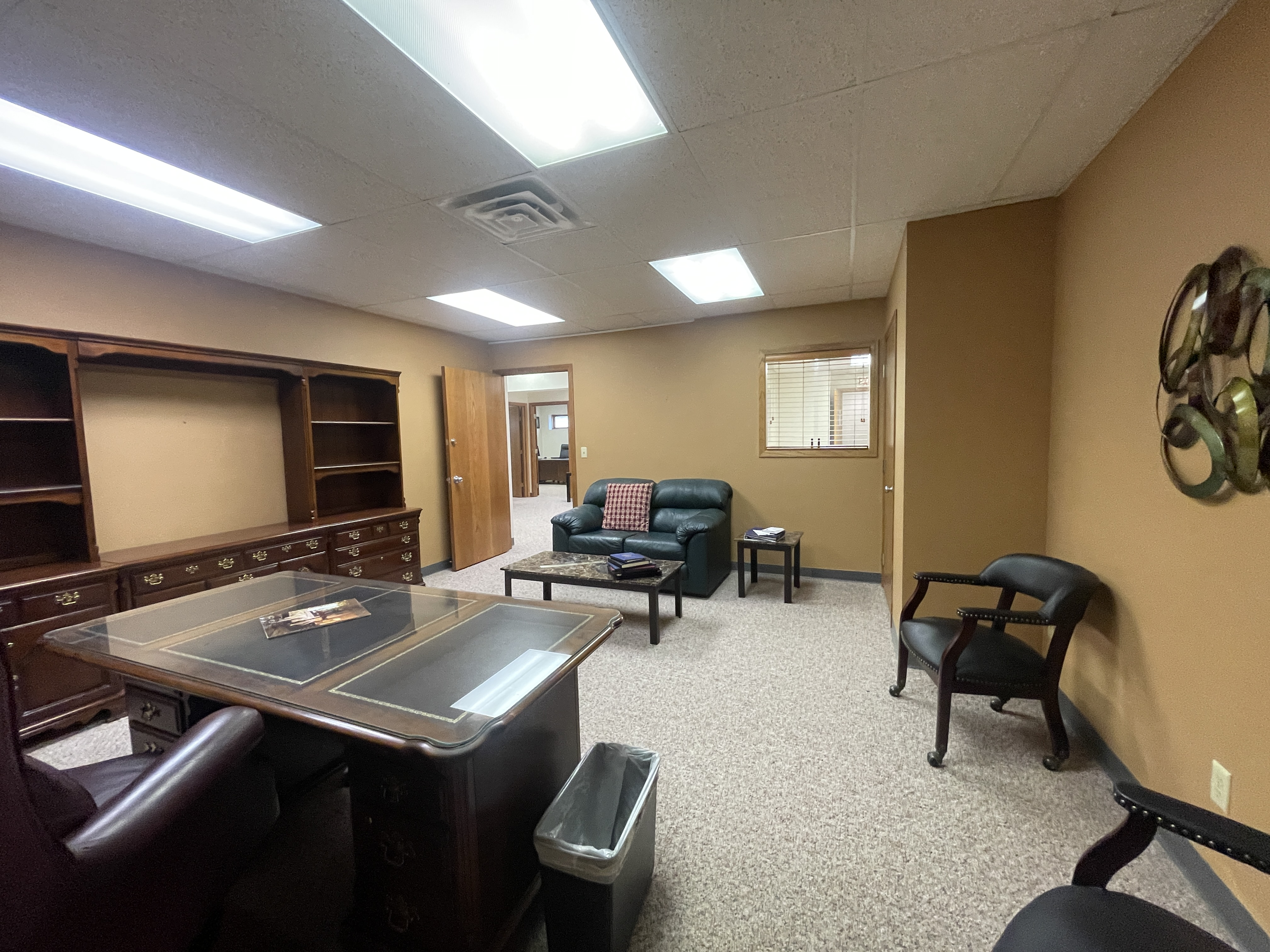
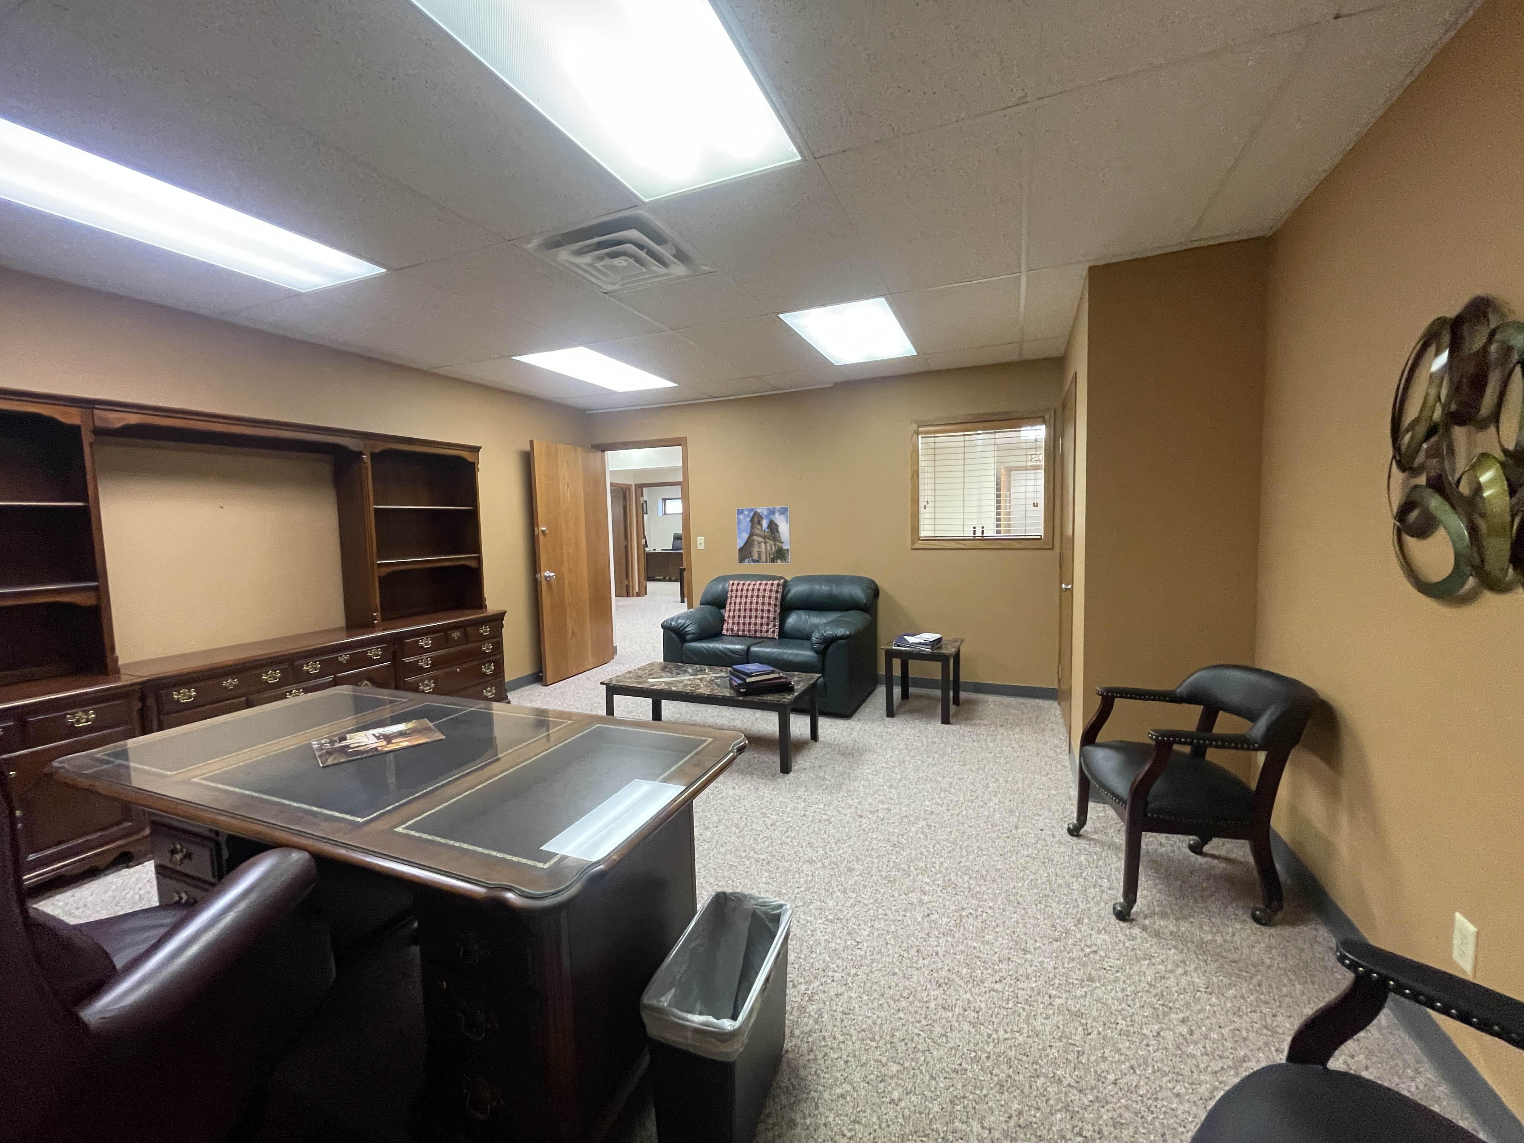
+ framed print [736,505,792,564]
